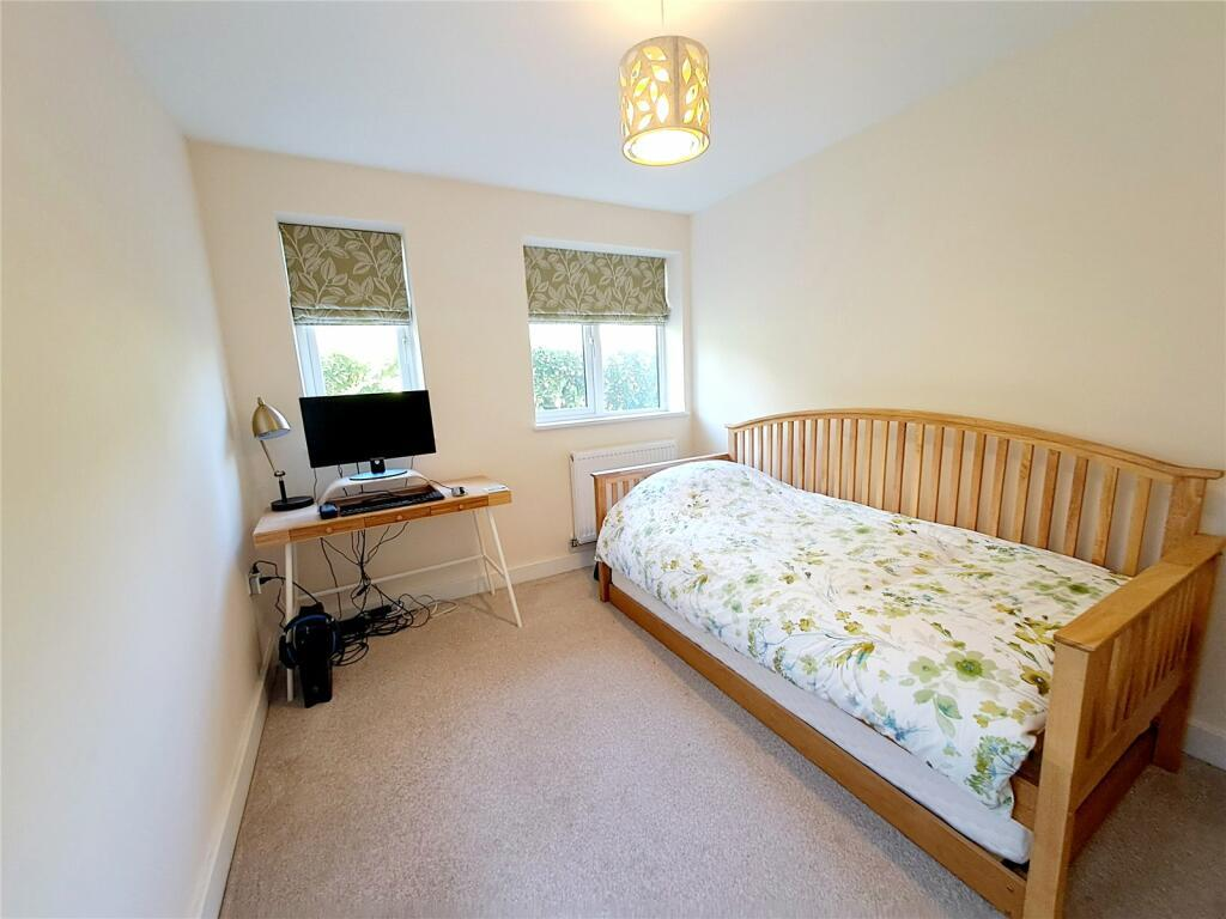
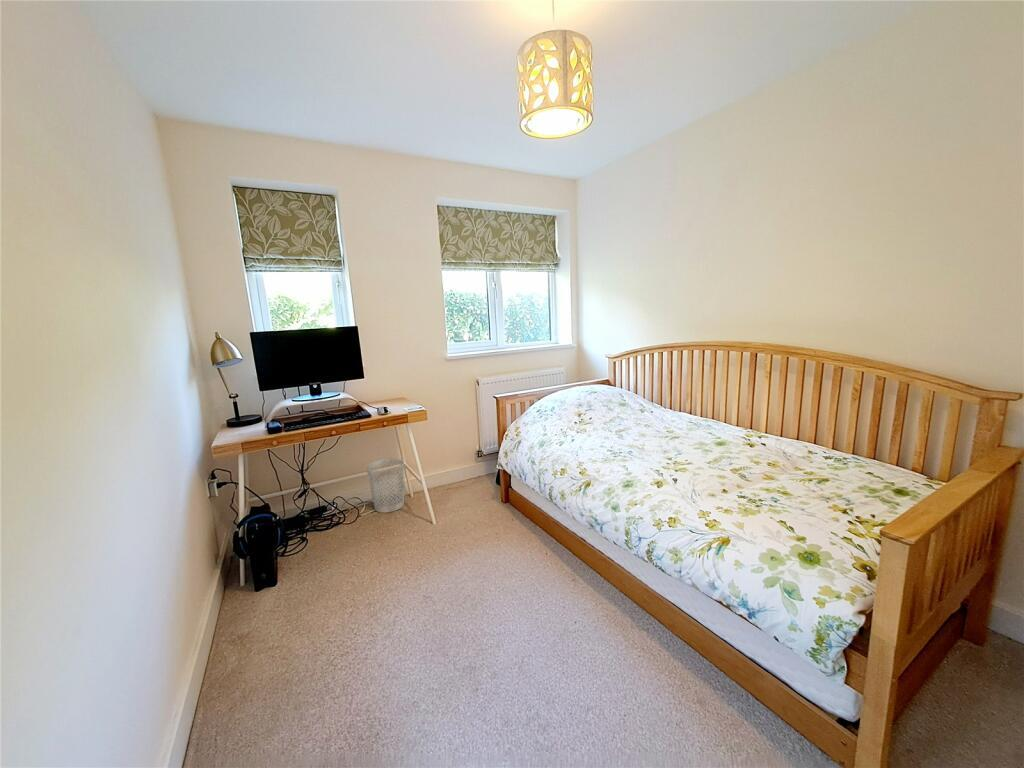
+ wastebasket [366,458,405,514]
